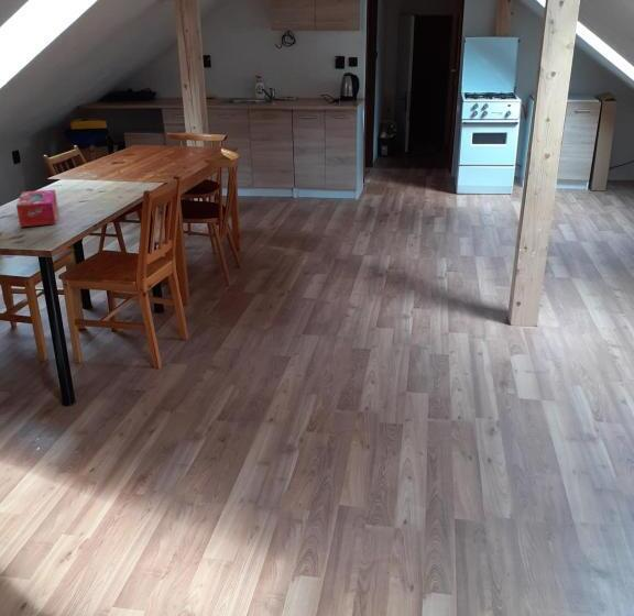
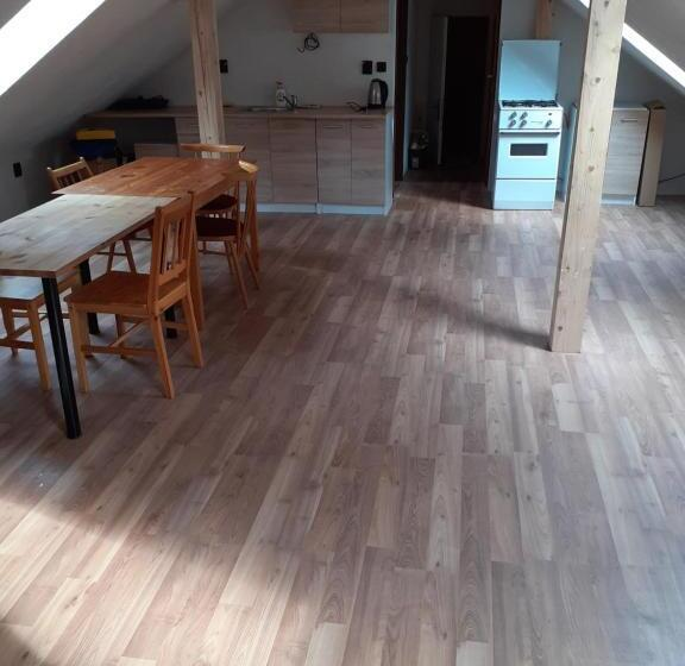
- tissue box [15,188,59,228]
